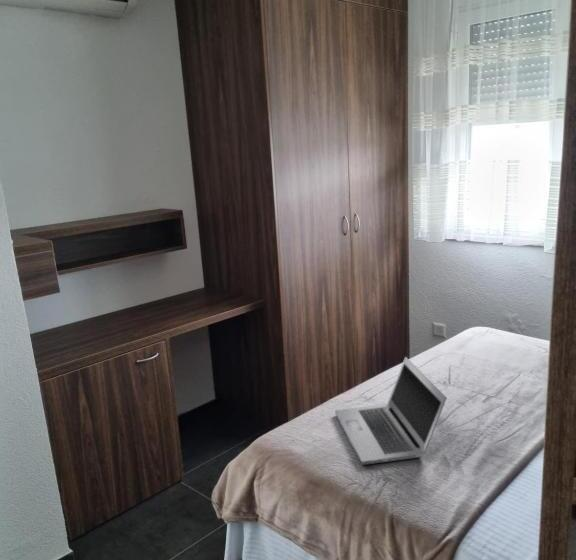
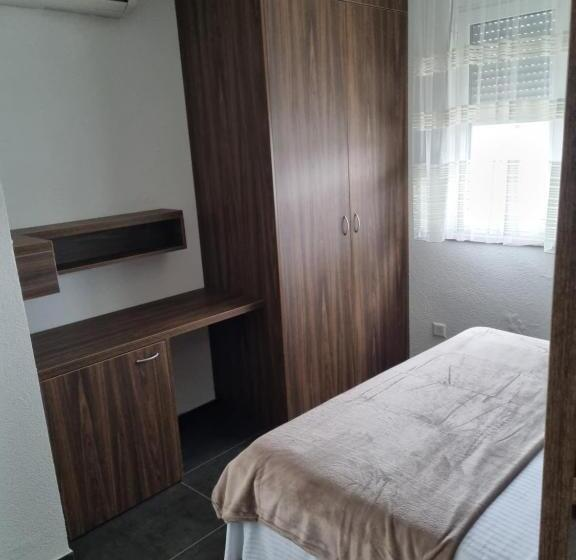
- laptop [334,356,448,466]
